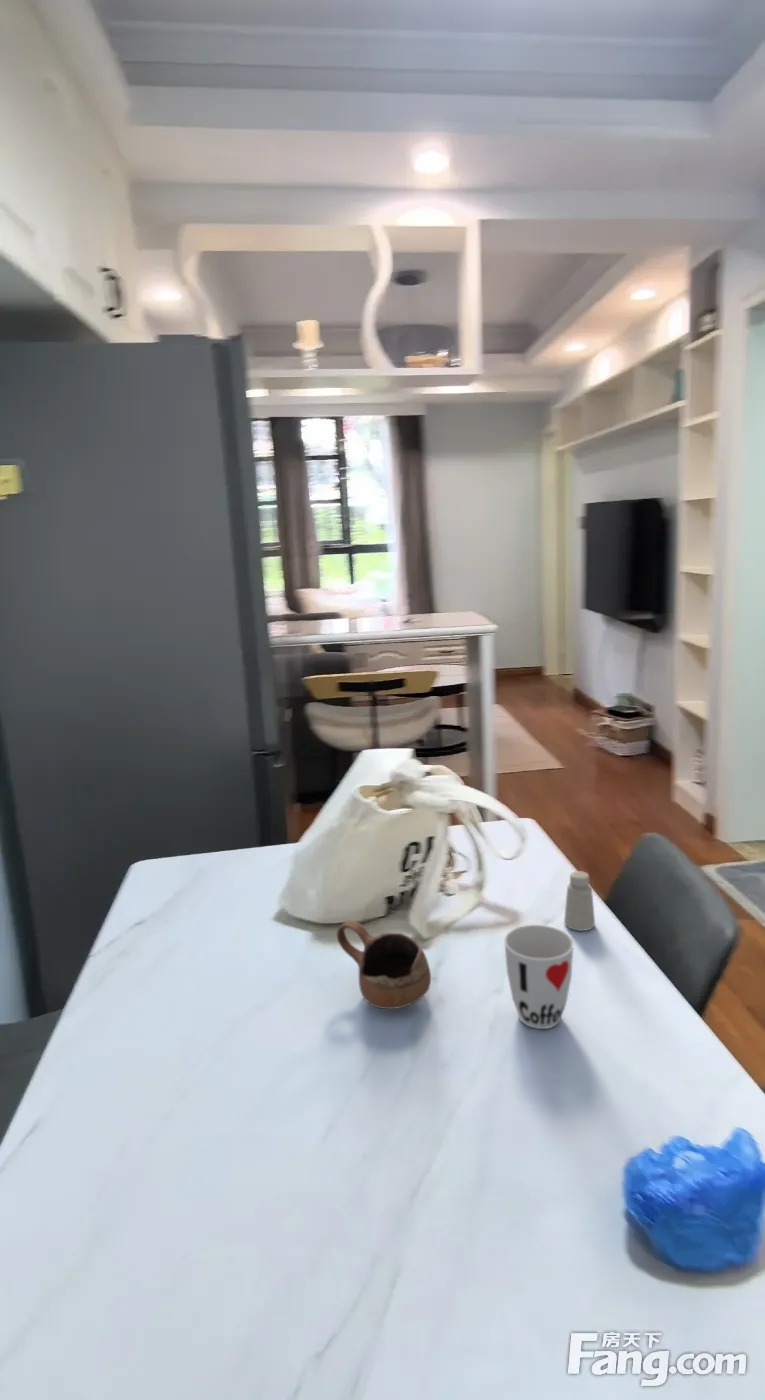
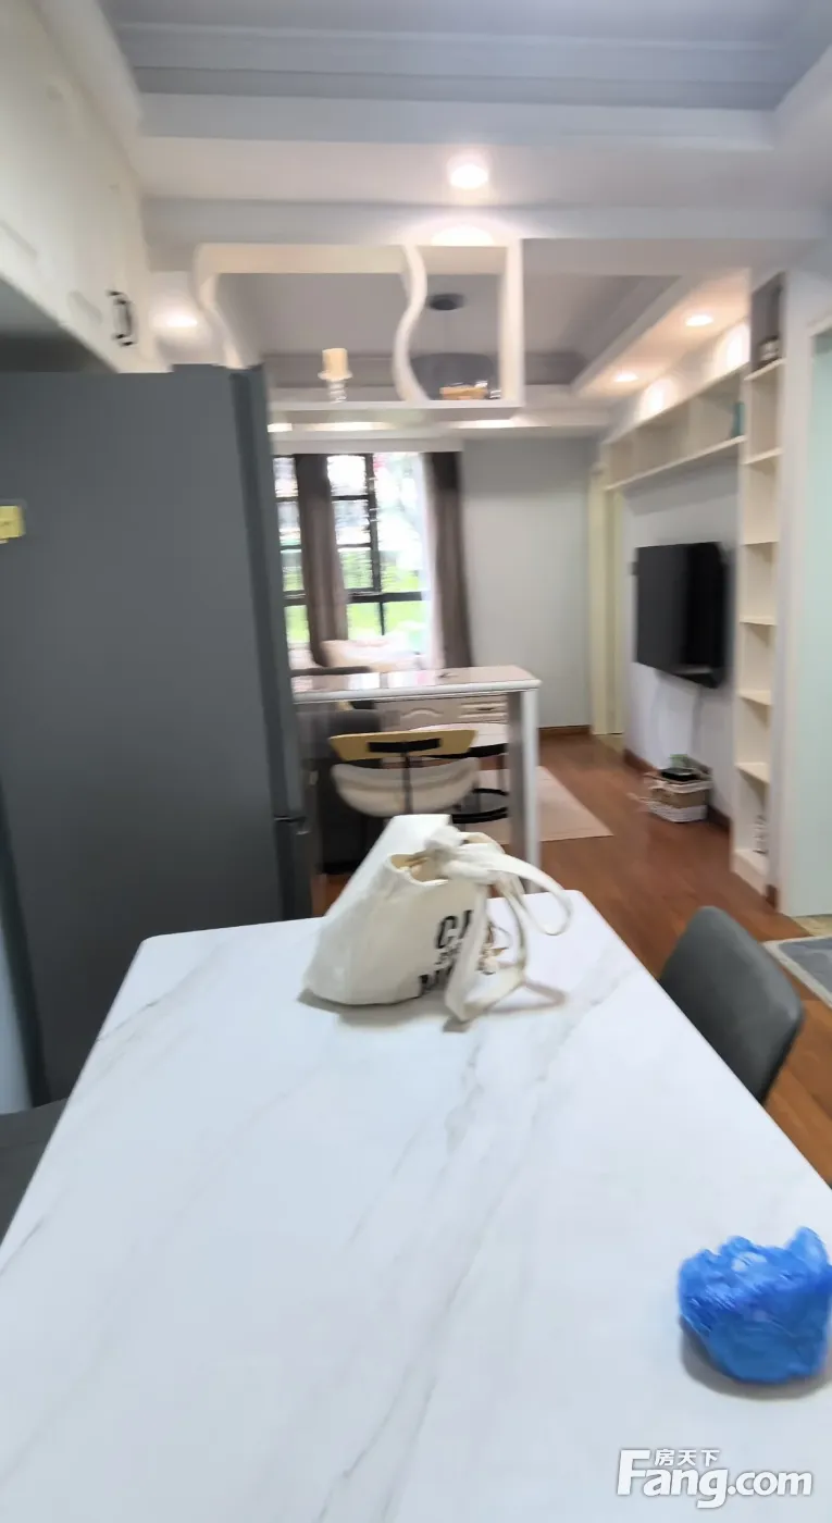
- cup [503,924,575,1030]
- cup [336,919,432,1010]
- saltshaker [563,870,596,932]
